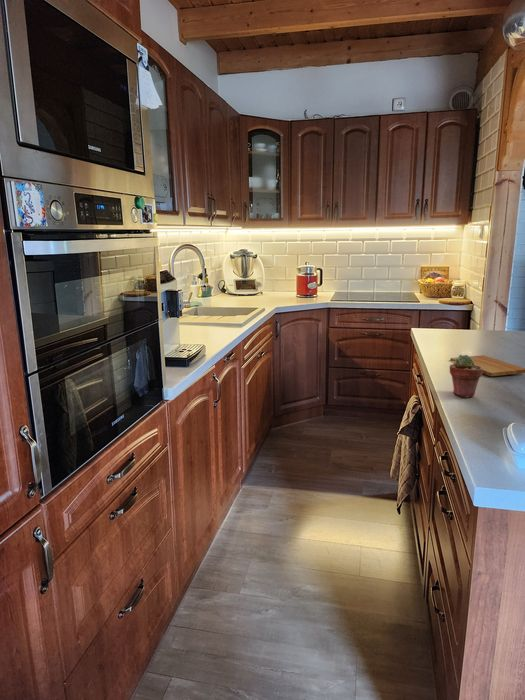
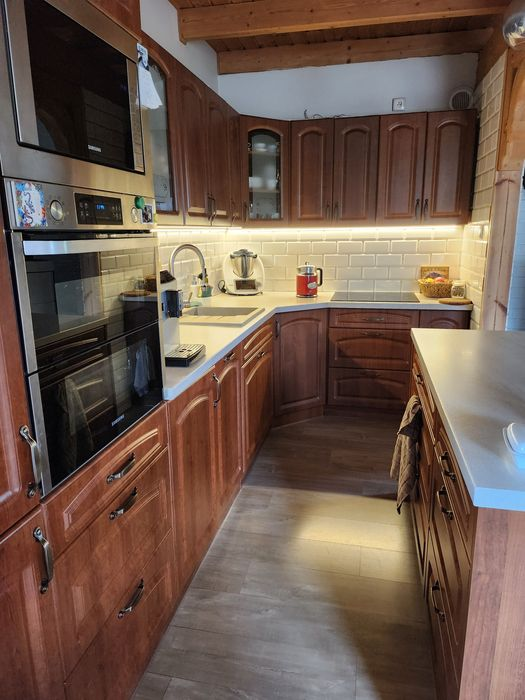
- cutting board [449,354,525,377]
- potted succulent [449,354,483,399]
